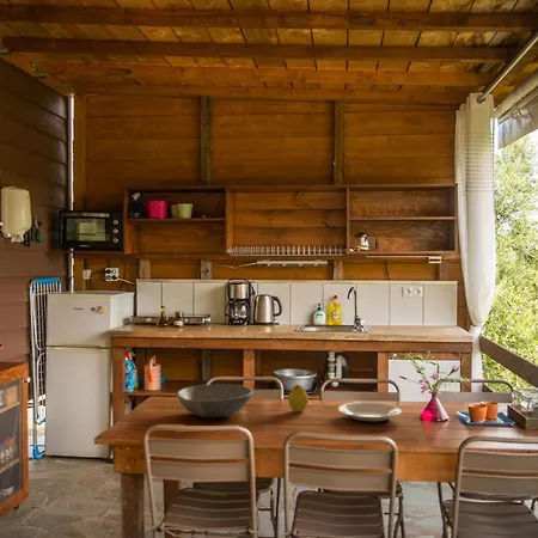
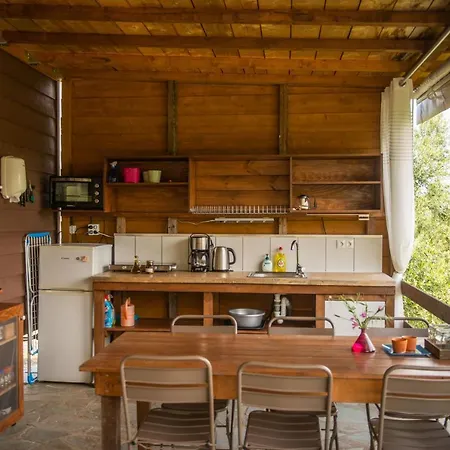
- fruit [287,384,310,412]
- plate [337,401,403,424]
- bowl [176,383,253,418]
